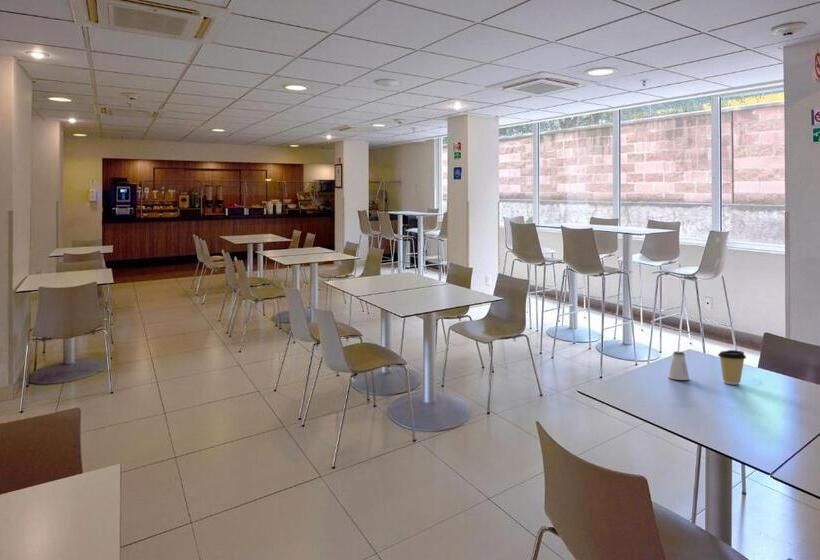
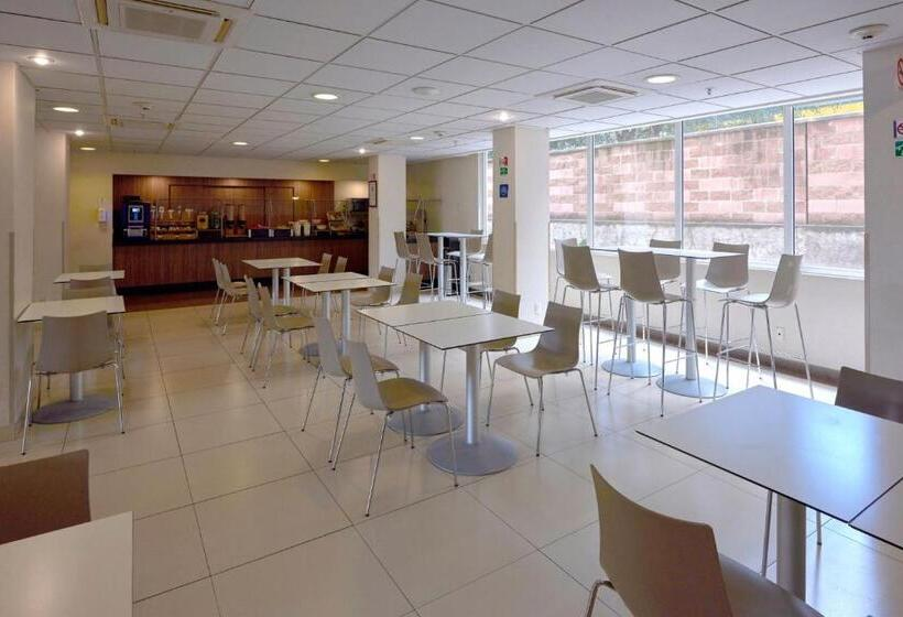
- saltshaker [667,350,690,381]
- coffee cup [717,349,747,386]
